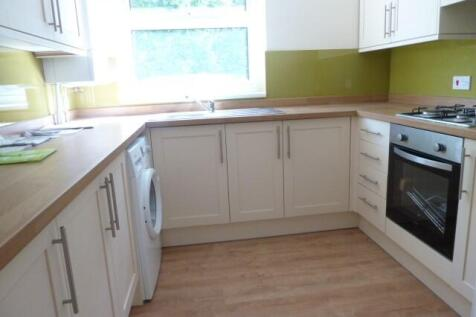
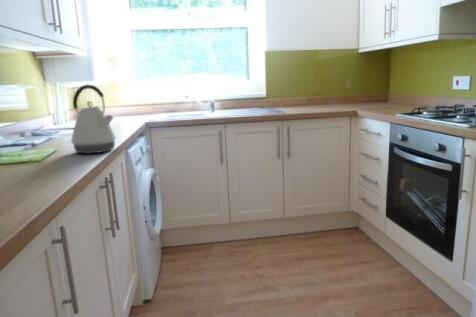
+ kettle [70,84,117,155]
